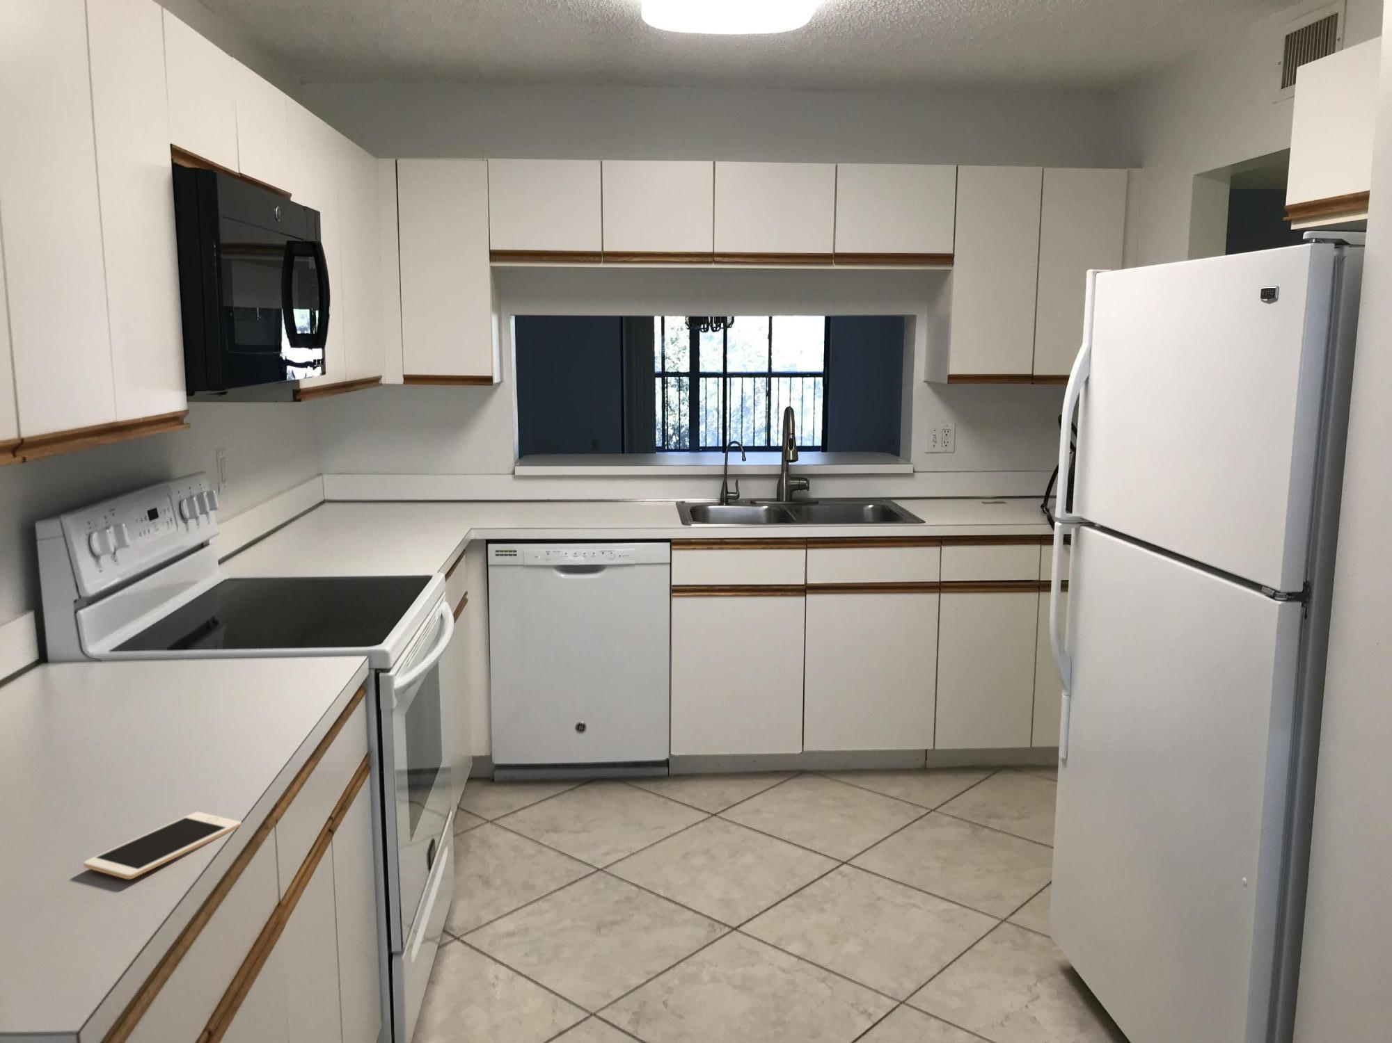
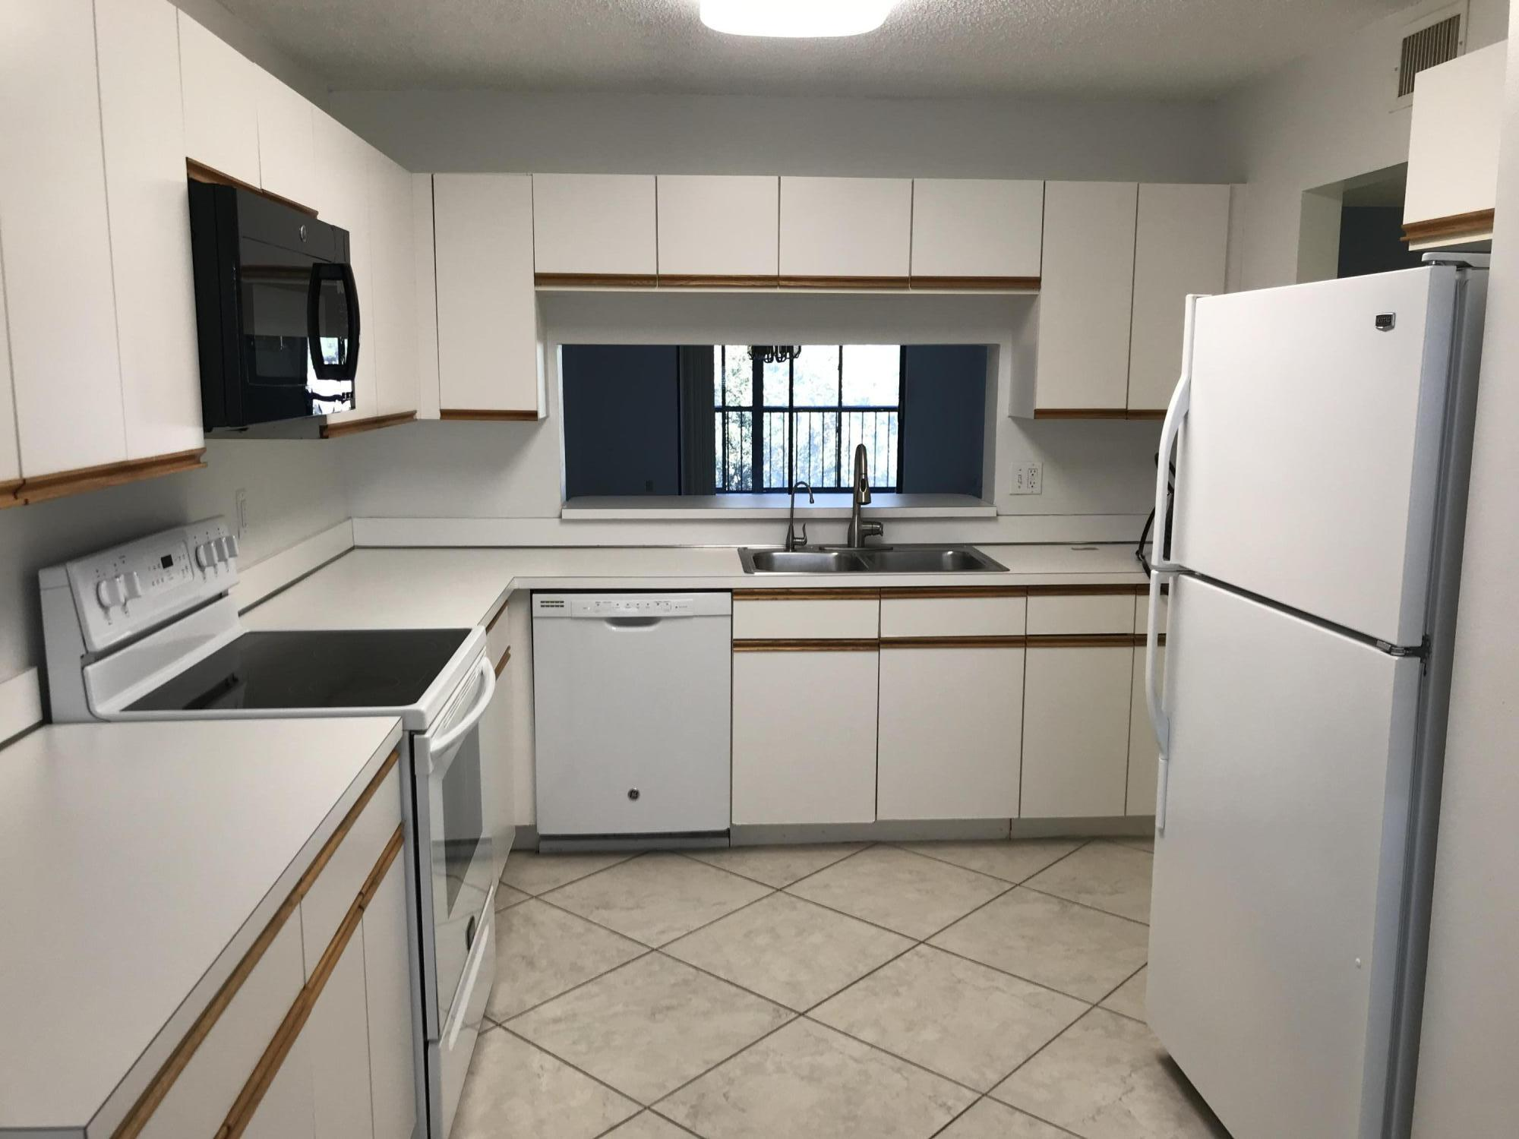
- cell phone [83,812,242,880]
